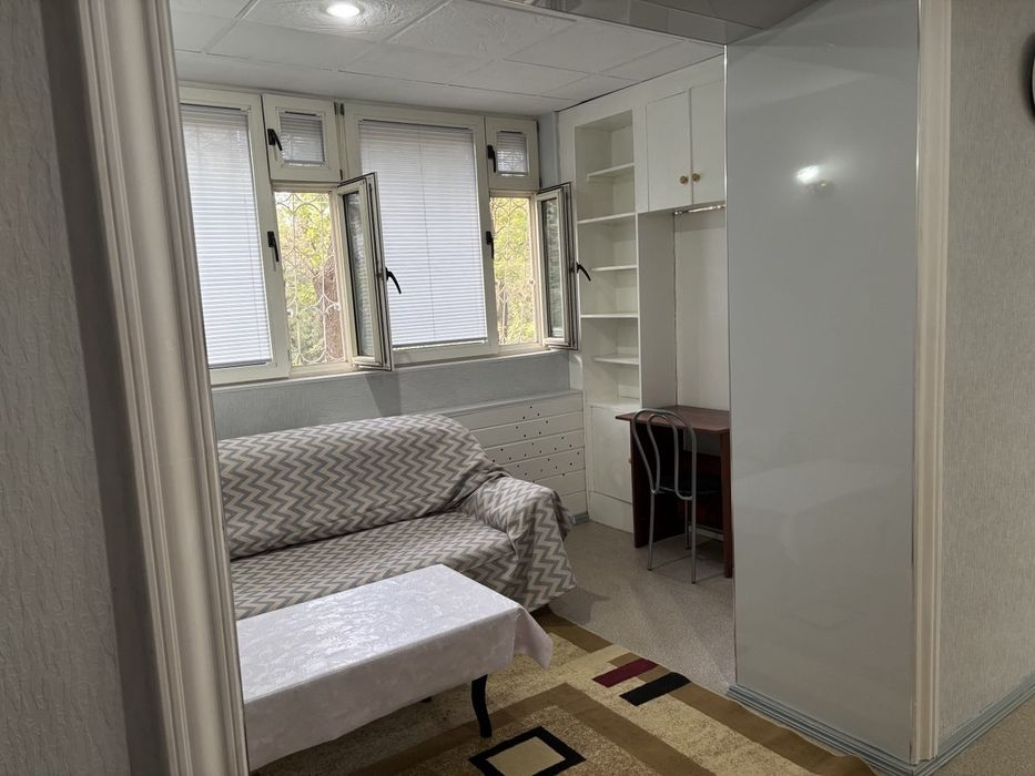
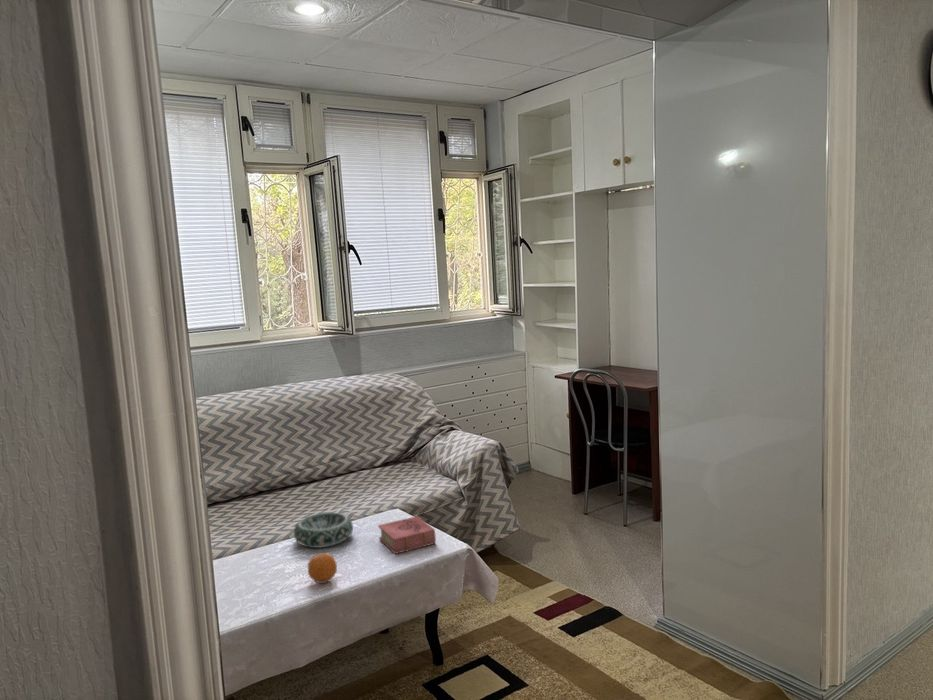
+ decorative bowl [293,511,354,549]
+ book [377,515,437,555]
+ fruit [307,552,338,584]
